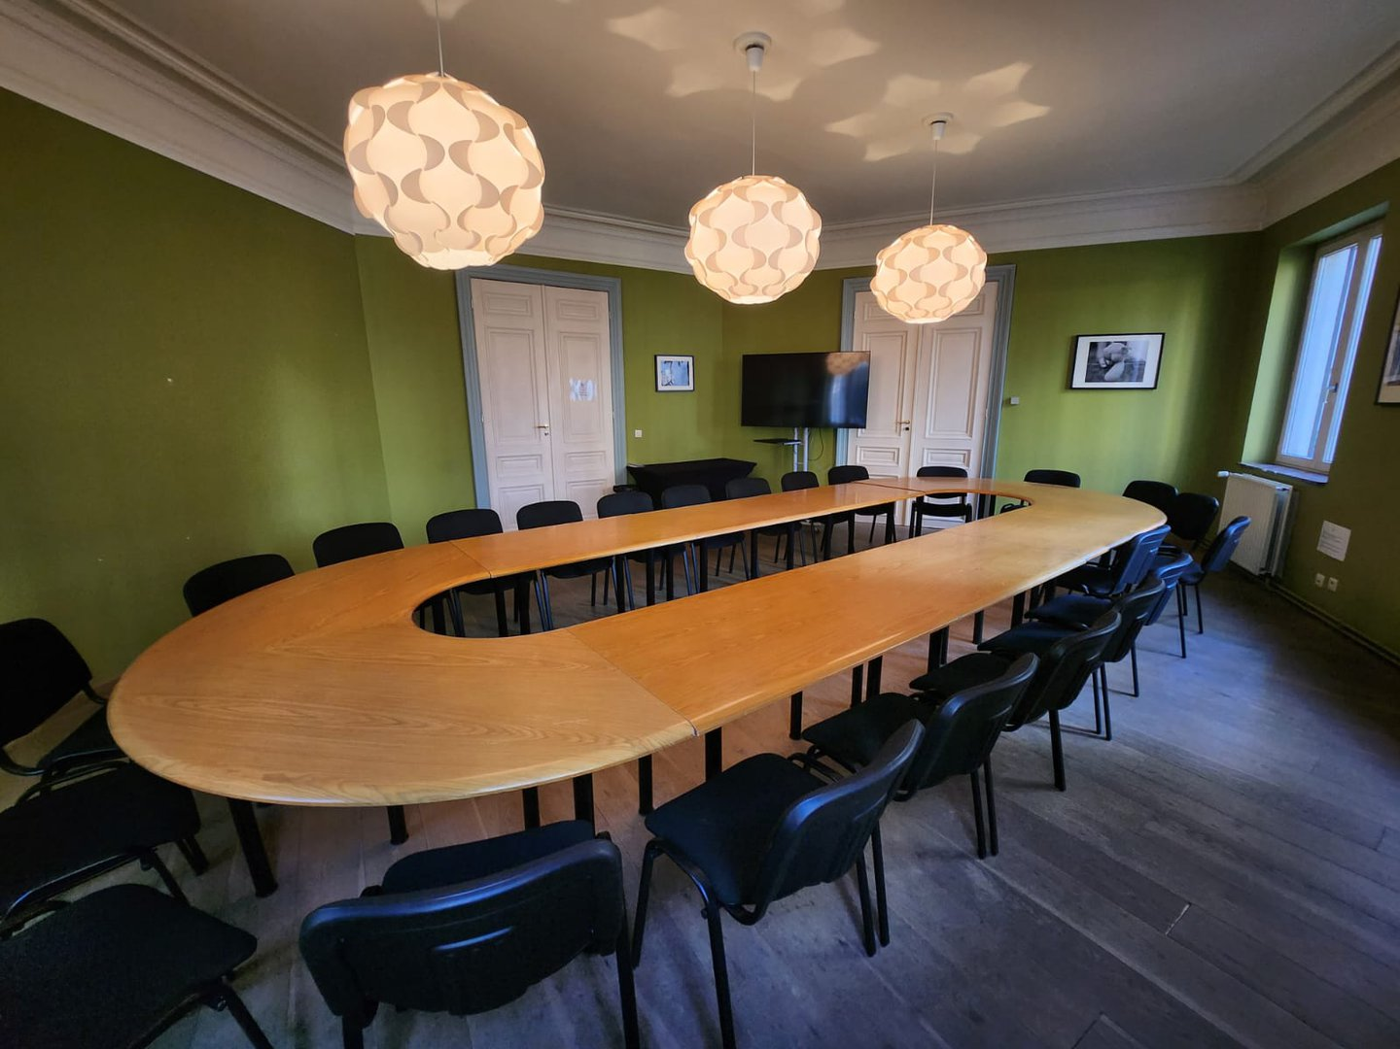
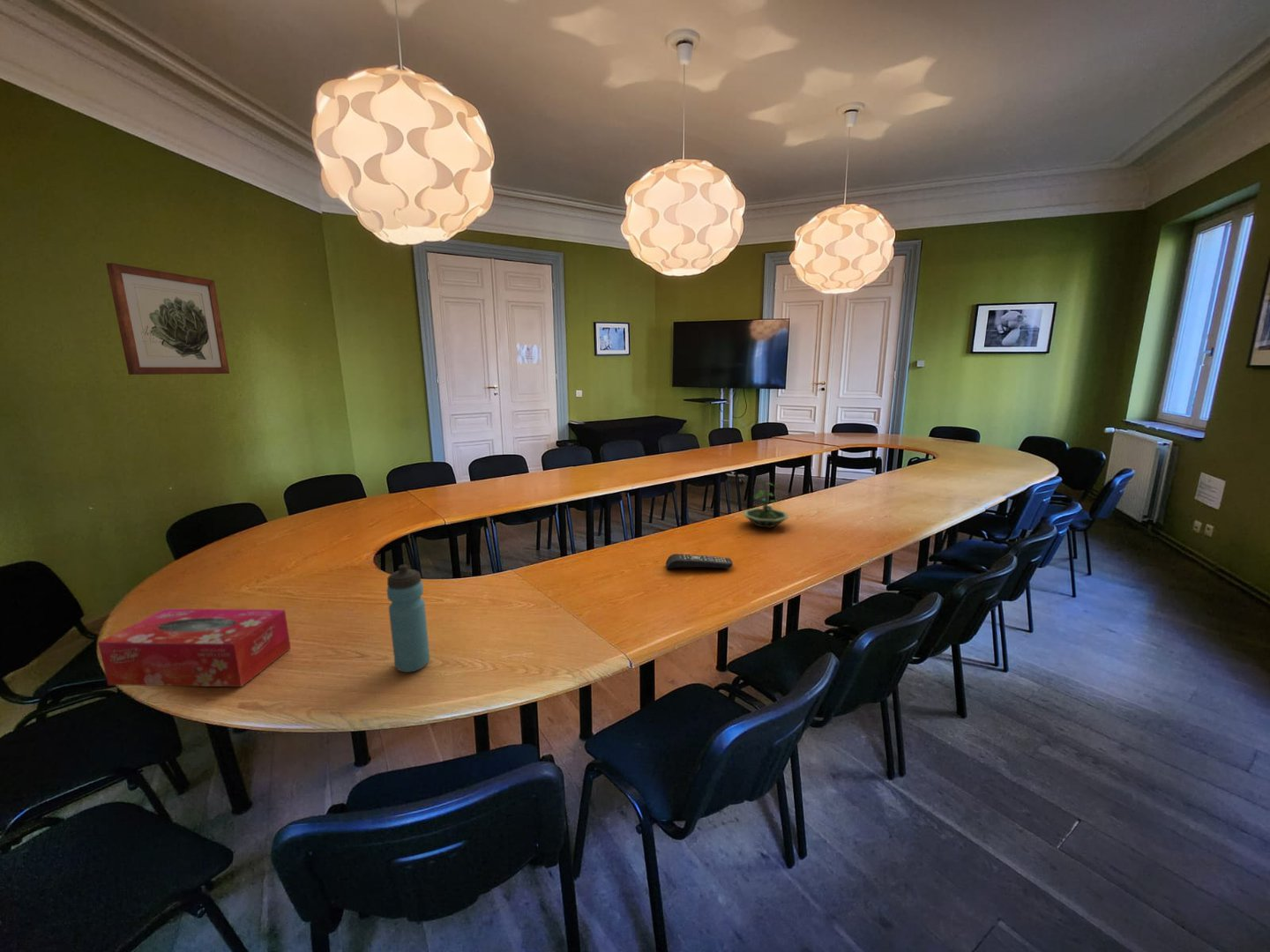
+ remote control [665,554,734,569]
+ wall art [105,262,230,376]
+ tissue box [97,608,292,688]
+ terrarium [743,481,789,529]
+ water bottle [386,564,430,673]
